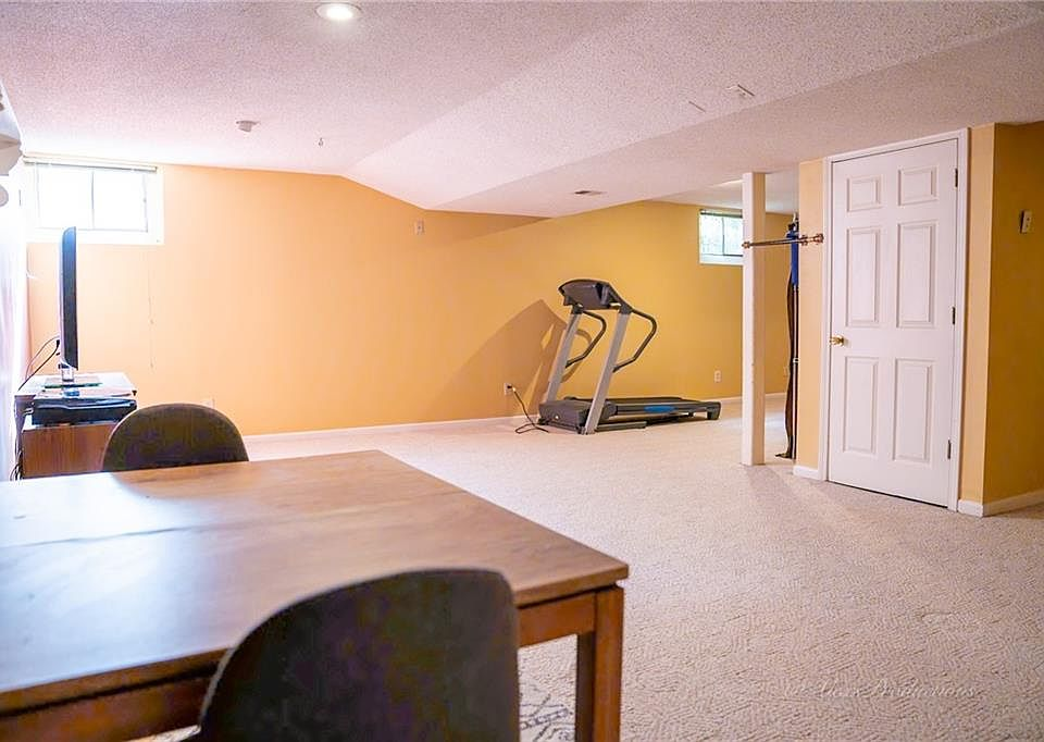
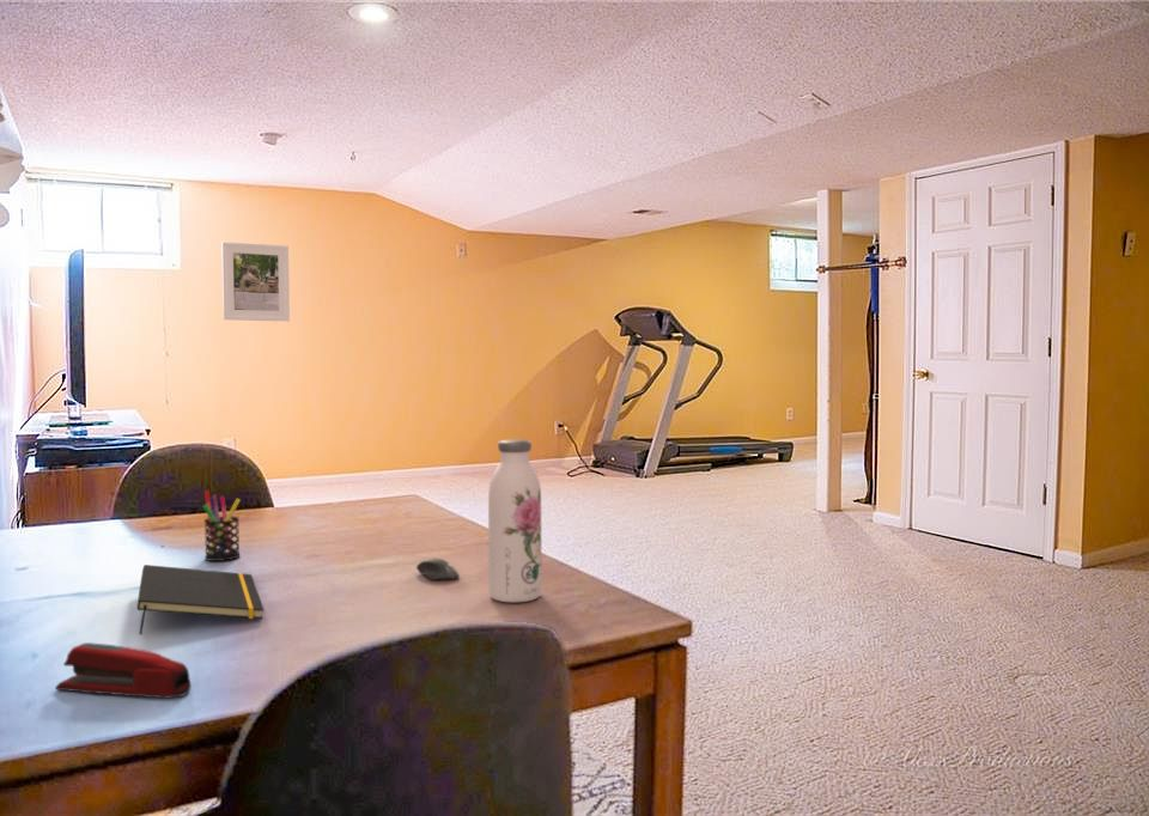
+ pen holder [202,489,242,562]
+ water bottle [487,438,542,603]
+ notepad [135,564,266,635]
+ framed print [220,240,291,322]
+ stapler [54,641,193,699]
+ computer mouse [415,558,461,580]
